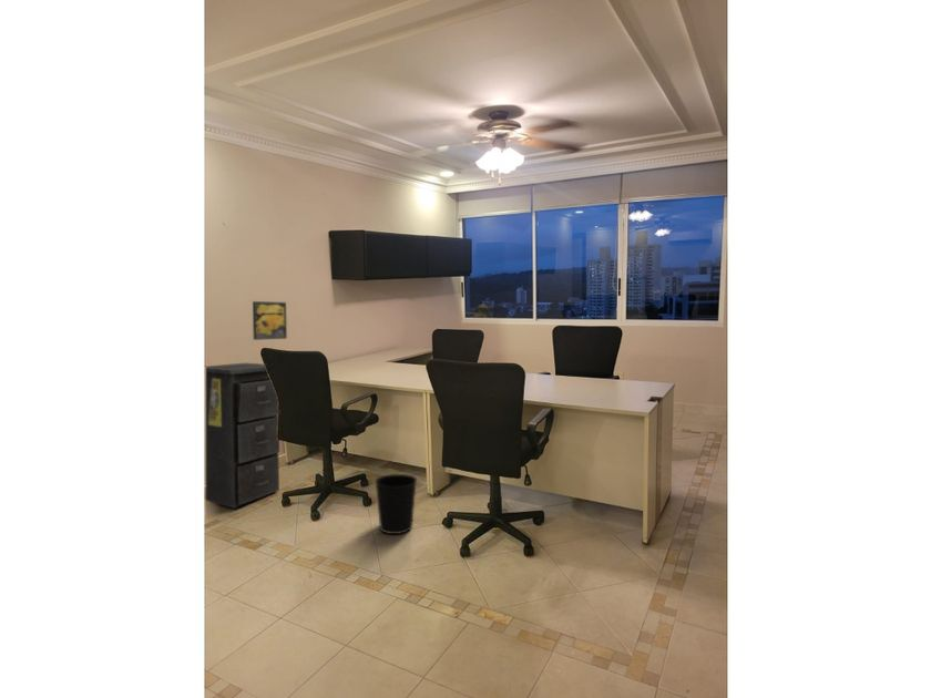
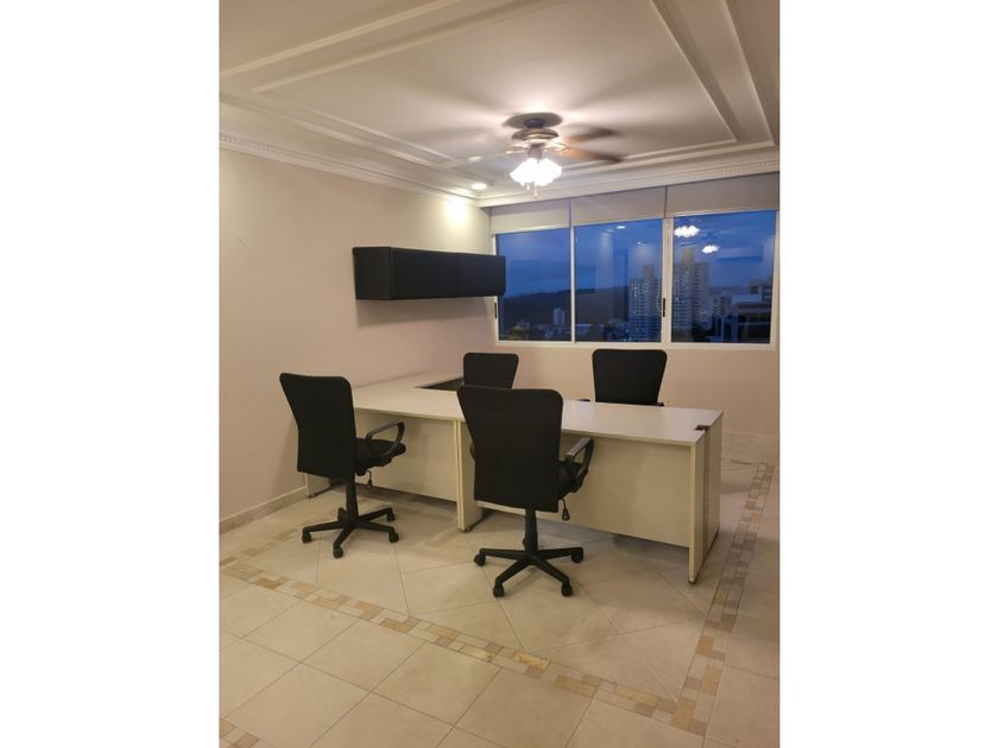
- filing cabinet [205,362,280,510]
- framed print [252,300,288,341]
- wastebasket [374,473,418,535]
